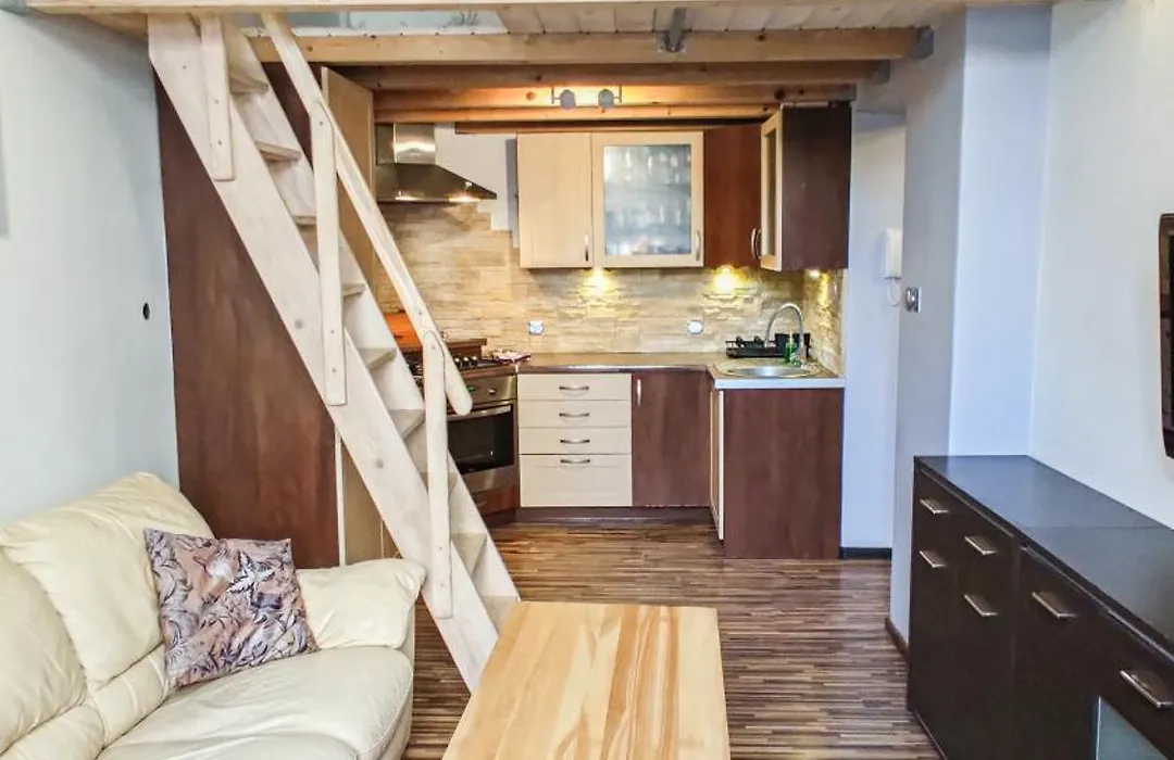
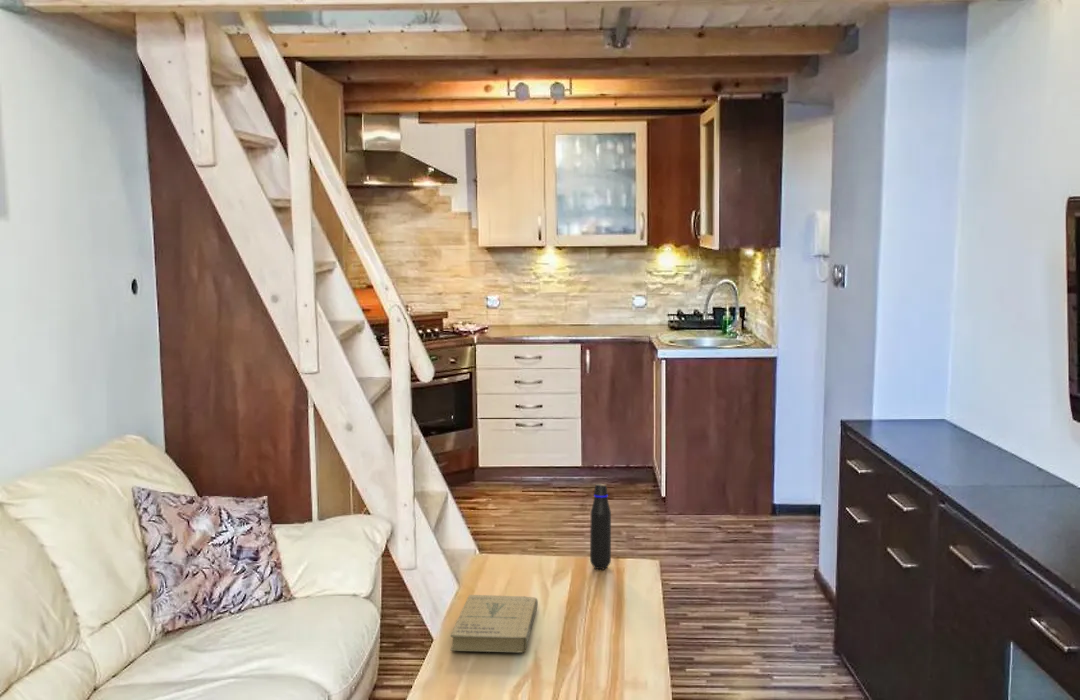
+ book [449,594,539,654]
+ water bottle [589,483,612,571]
